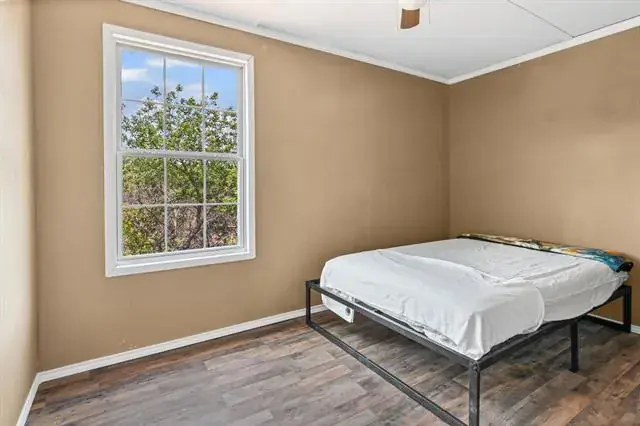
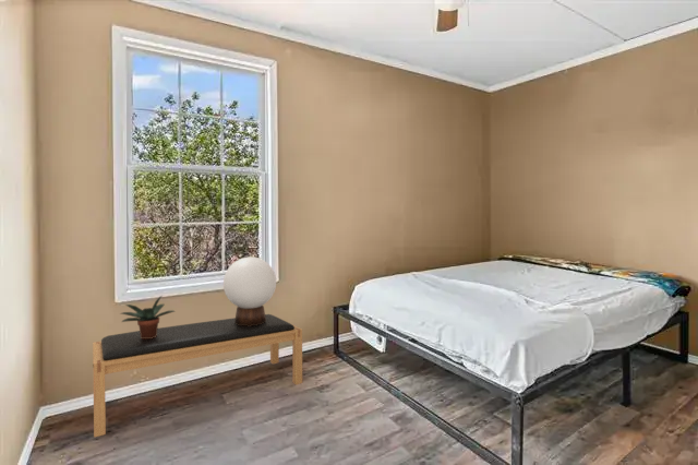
+ table lamp [222,257,277,326]
+ potted plant [119,295,177,338]
+ bench [92,313,303,439]
